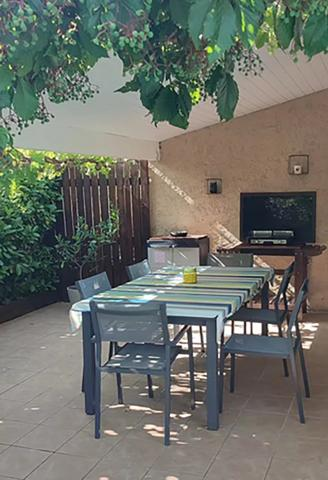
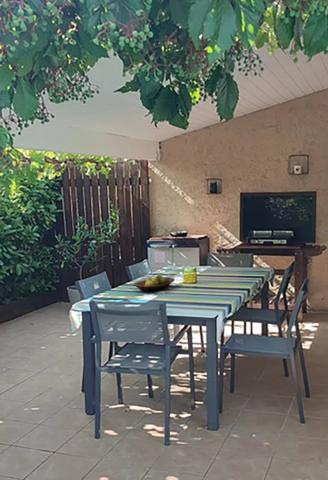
+ fruit bowl [132,274,175,293]
